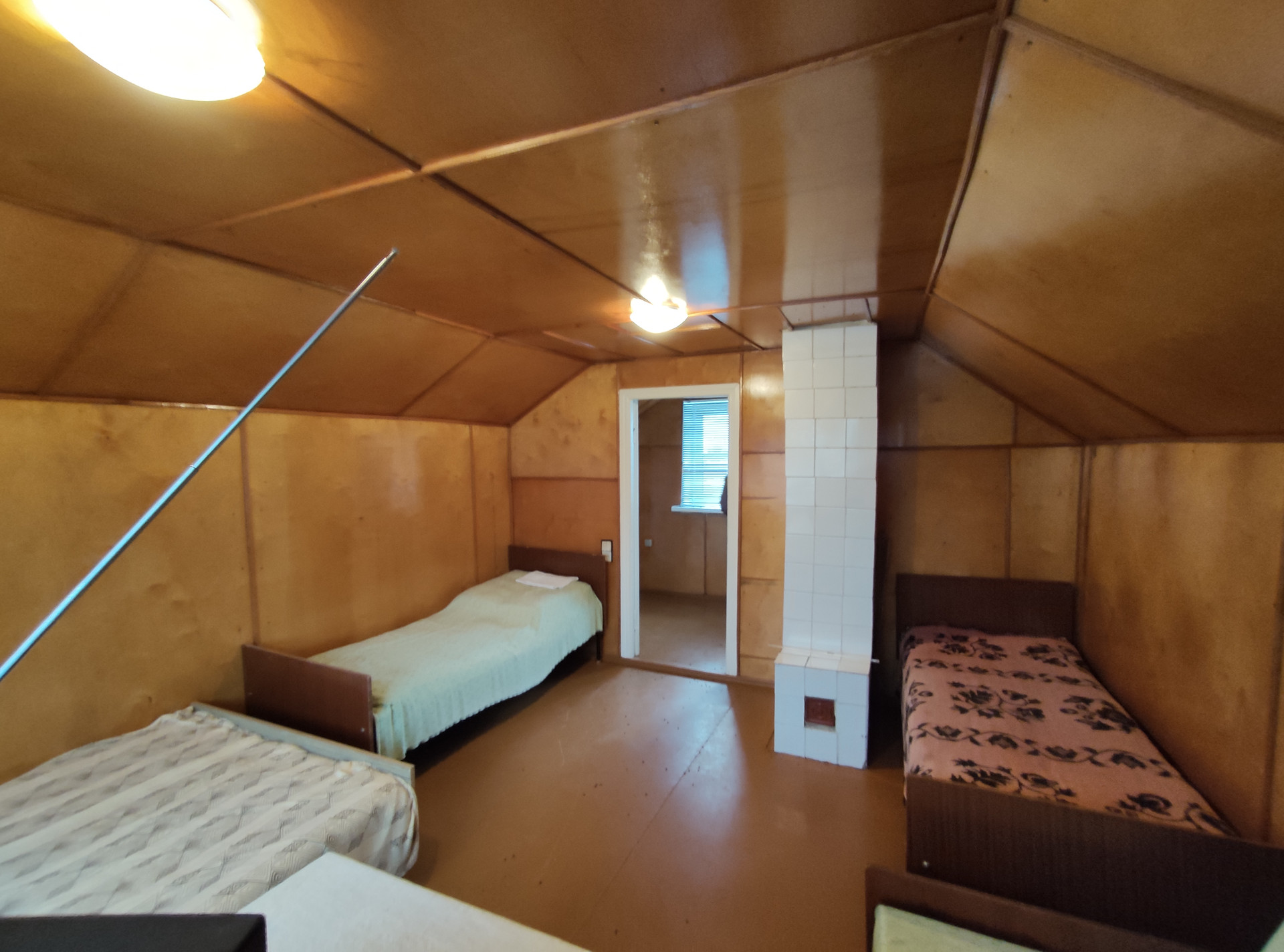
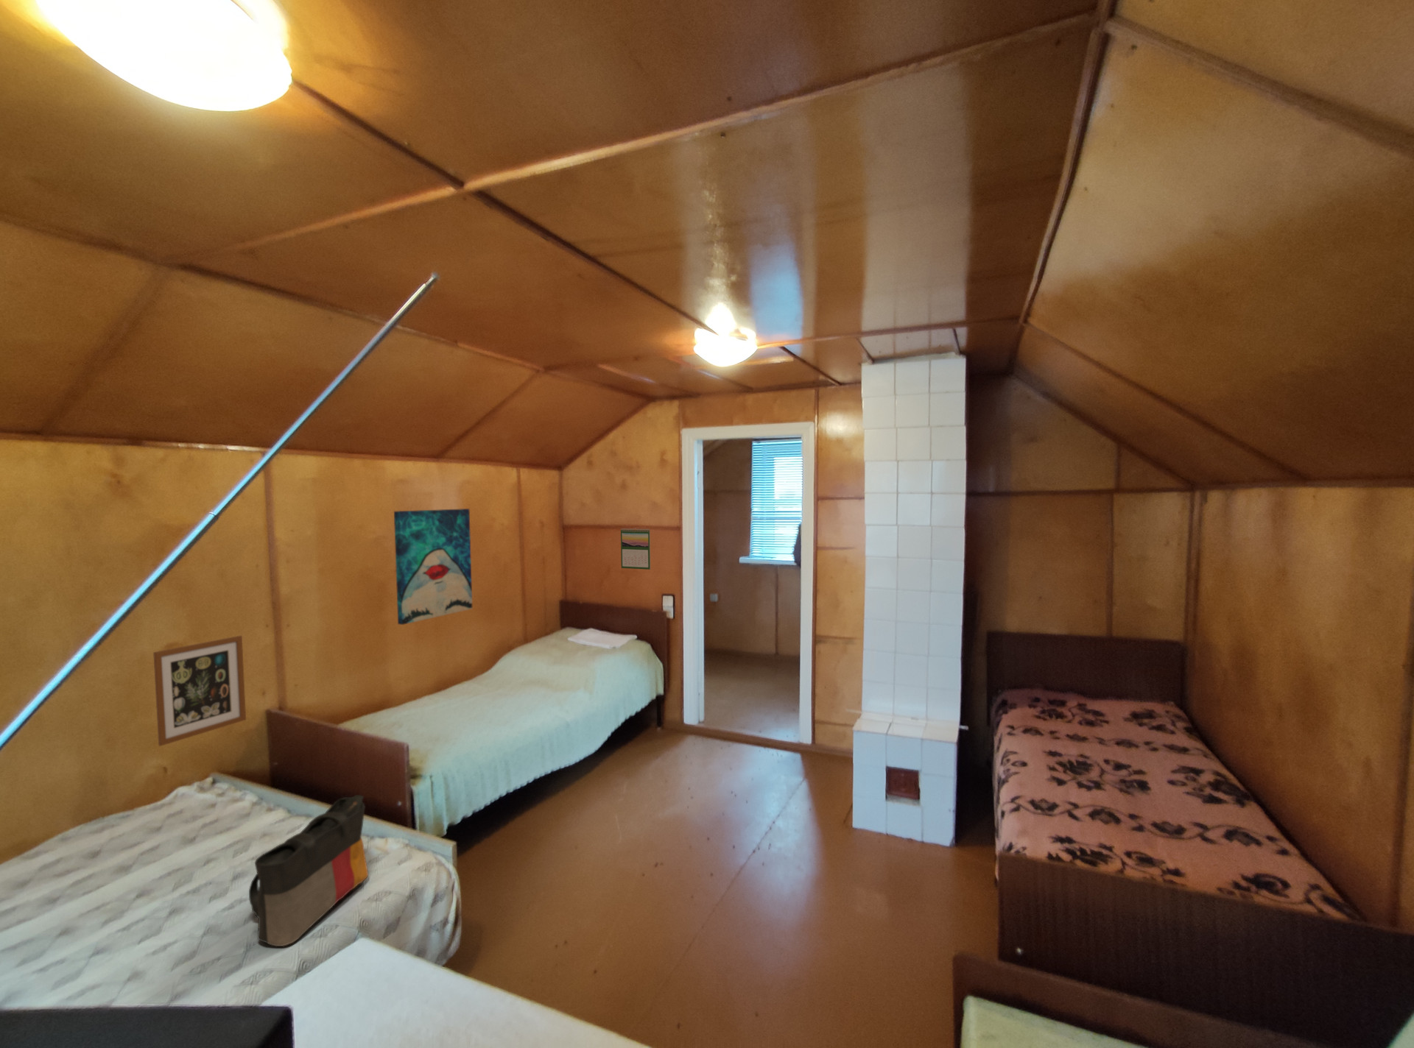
+ wall art [152,635,247,747]
+ calendar [620,527,651,570]
+ wall art [393,507,472,625]
+ tote bag [248,794,369,947]
